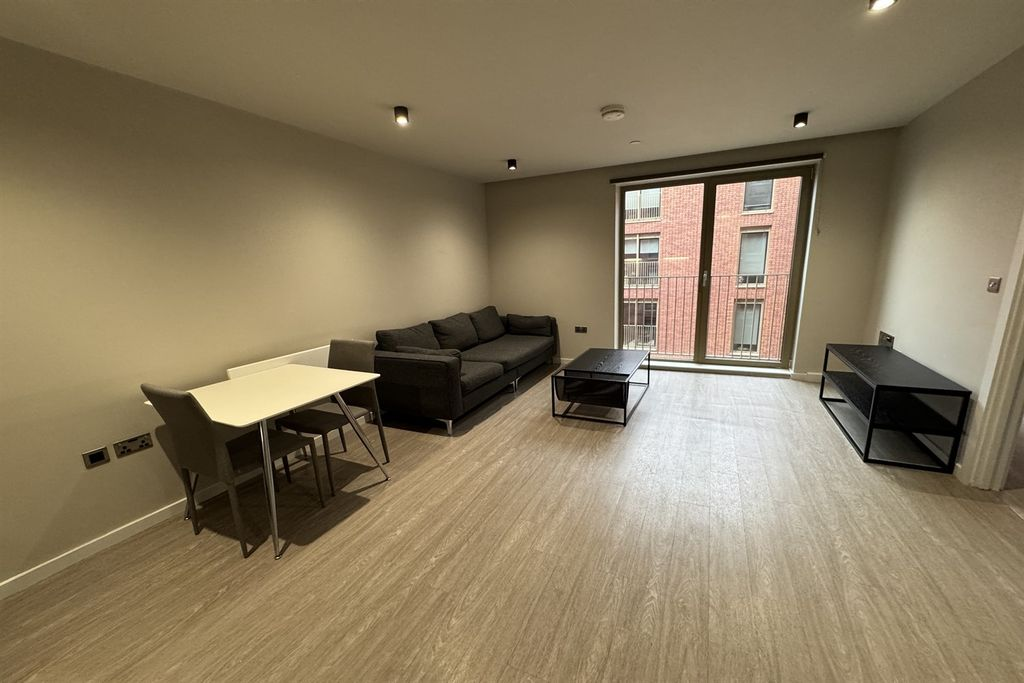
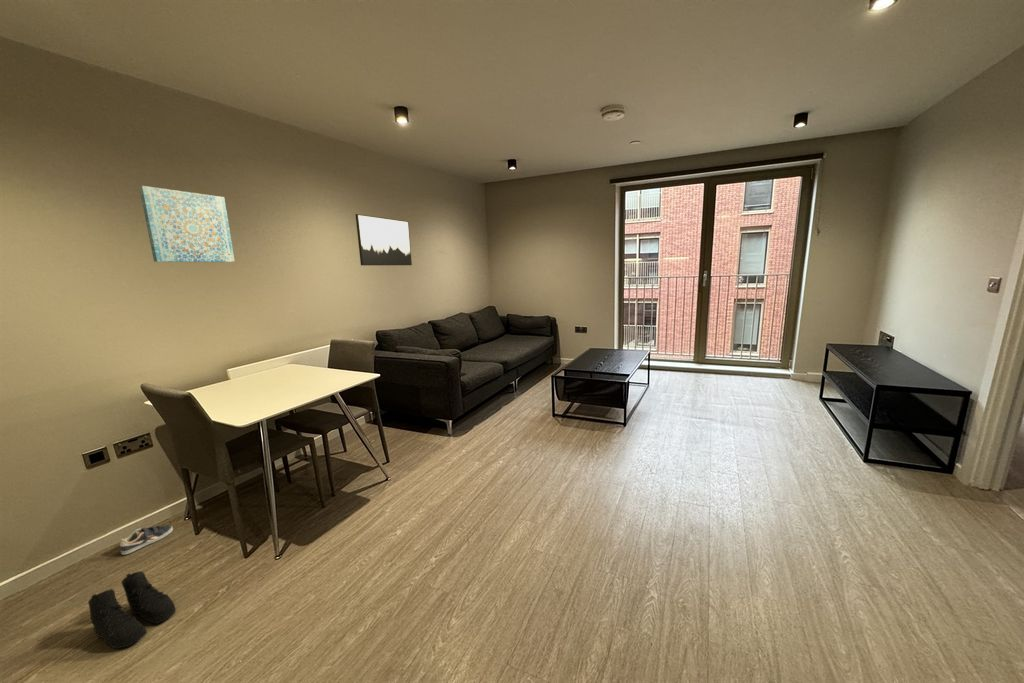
+ boots [87,570,177,650]
+ sneaker [119,524,174,556]
+ wall art [138,185,236,263]
+ wall art [354,213,413,266]
